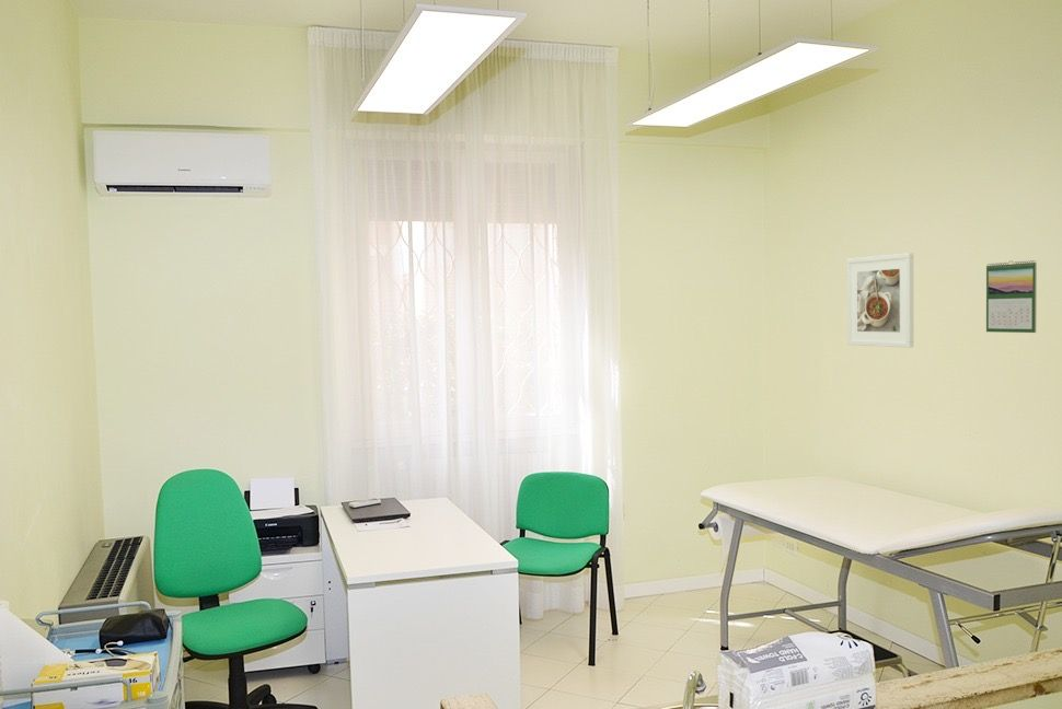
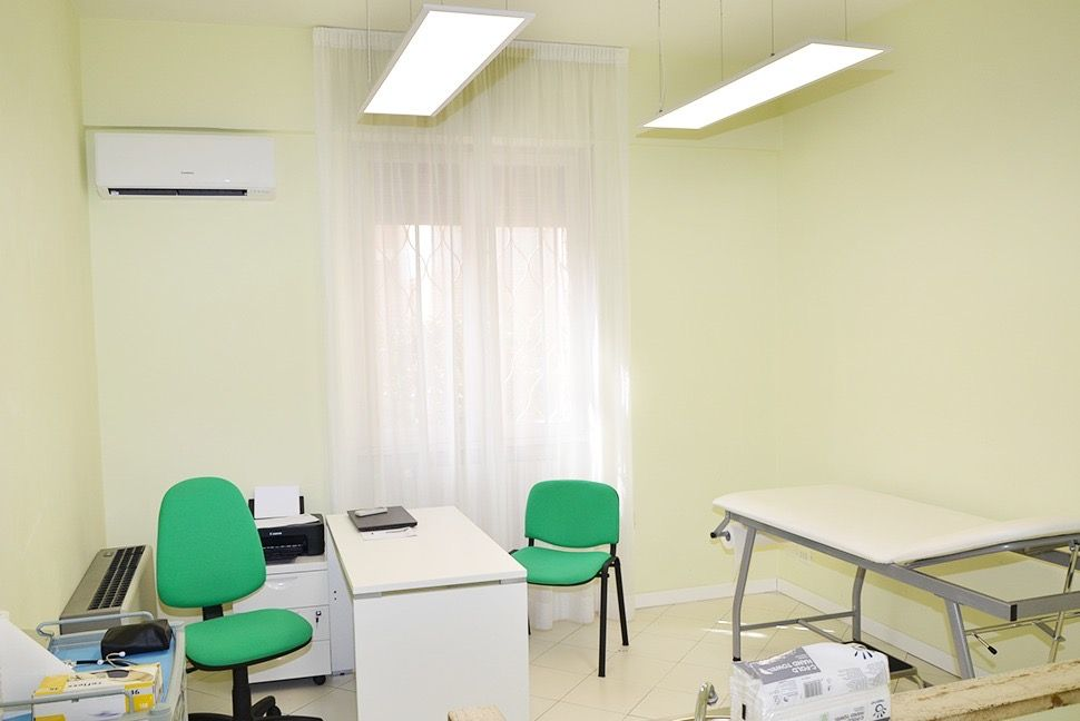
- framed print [846,252,914,349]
- calendar [985,259,1038,334]
